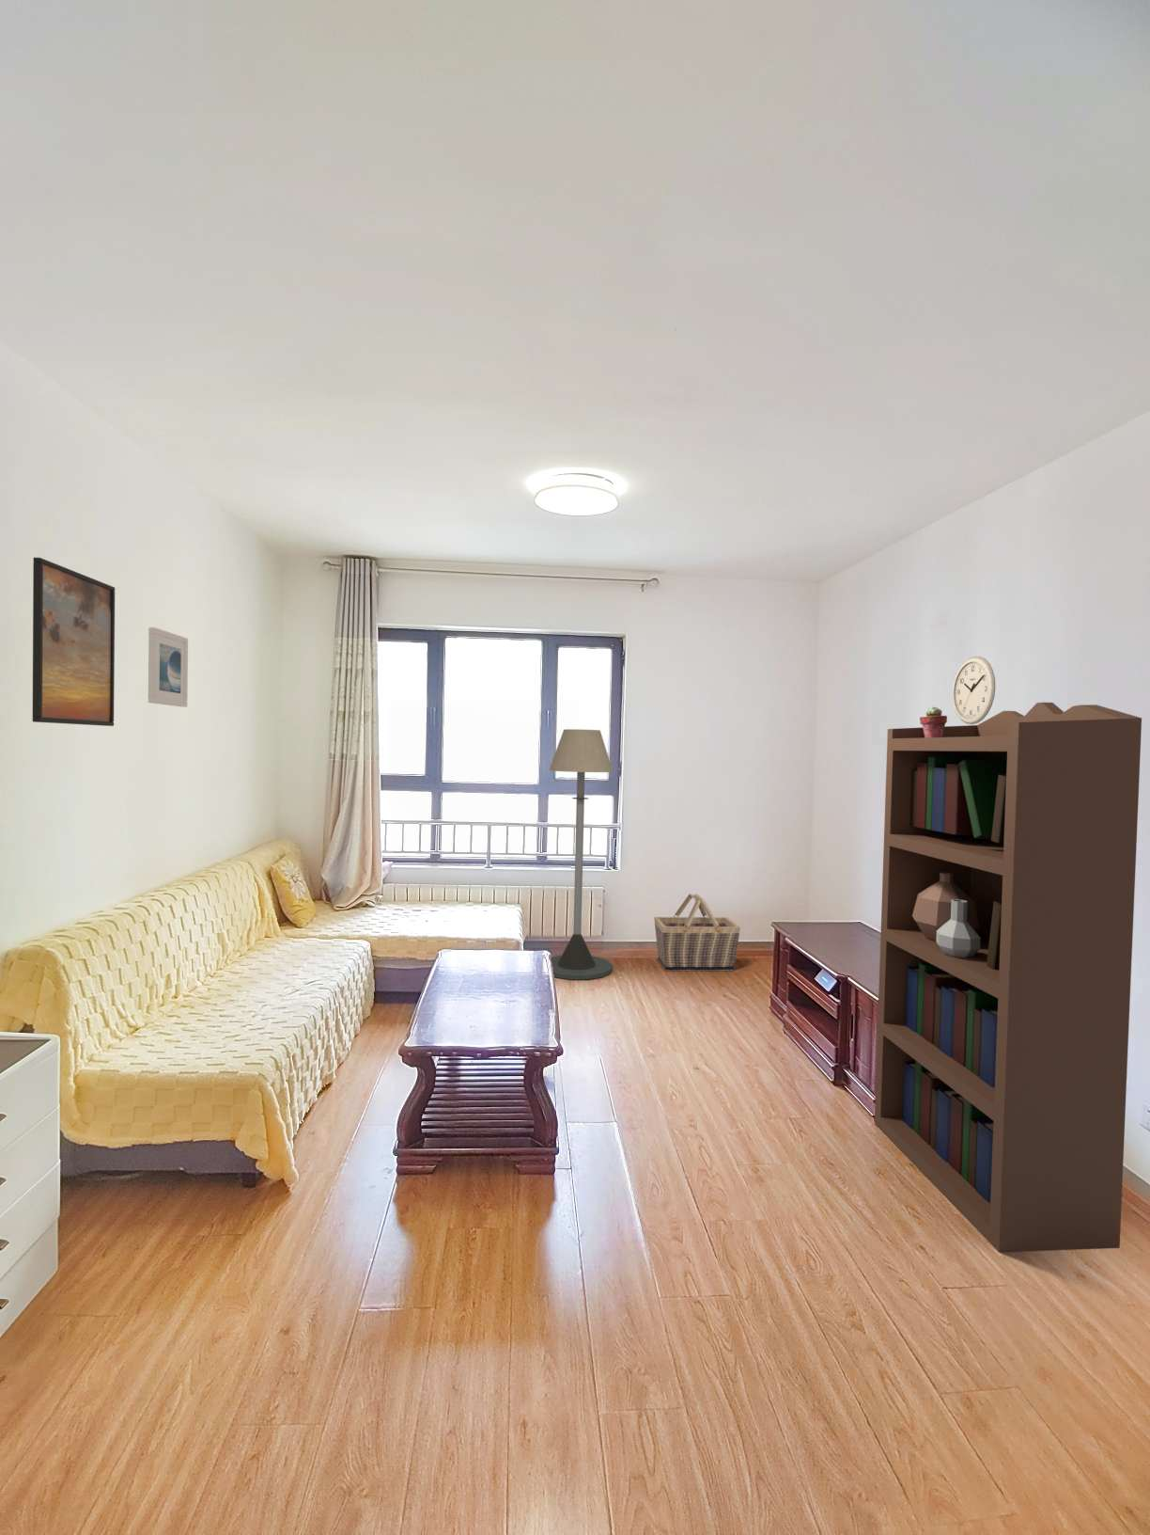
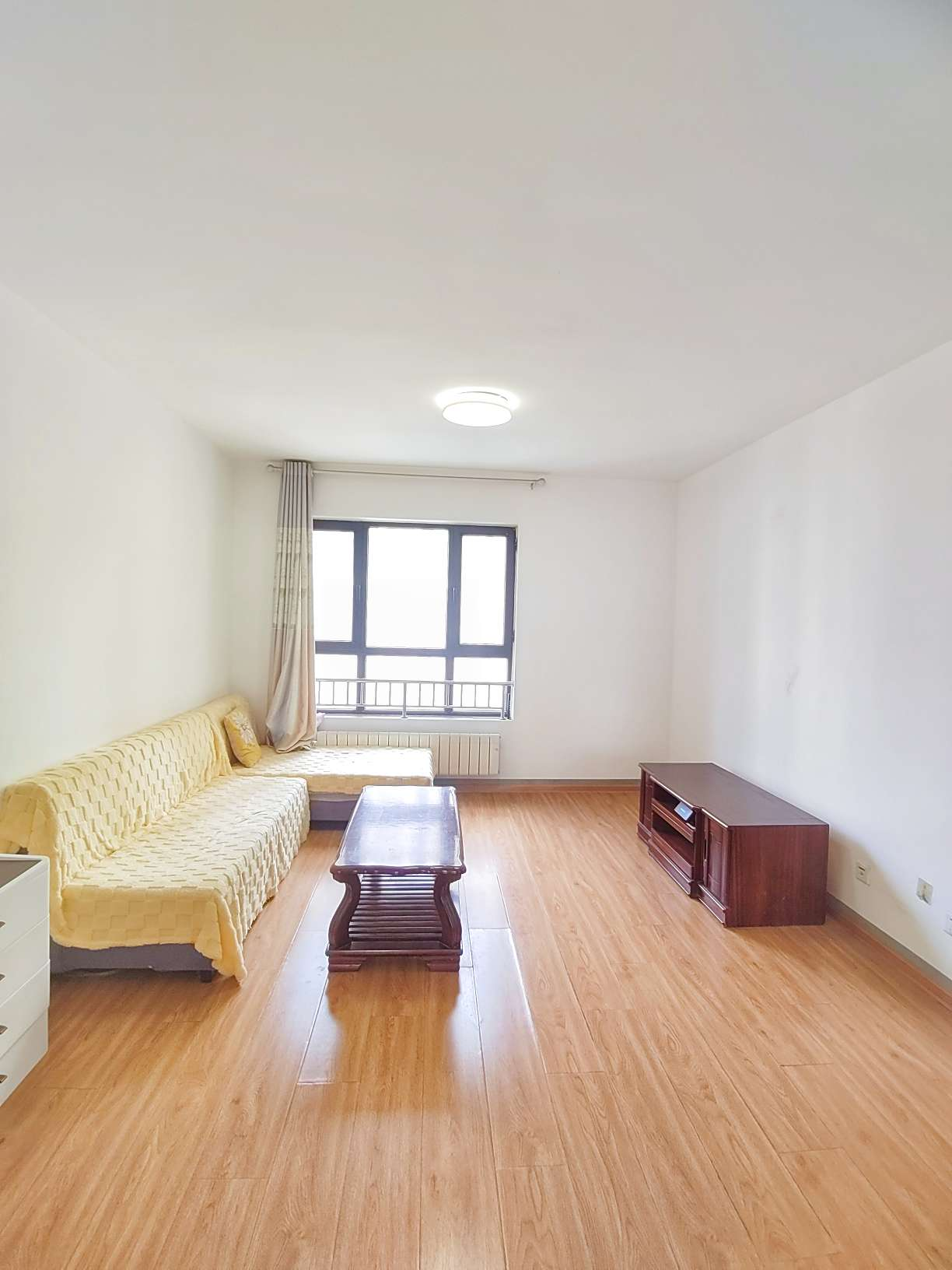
- bookcase [873,702,1143,1253]
- floor lamp [548,728,614,980]
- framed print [147,626,188,708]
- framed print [31,557,116,728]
- potted succulent [919,706,948,737]
- basket [654,892,742,972]
- wall clock [952,655,995,725]
